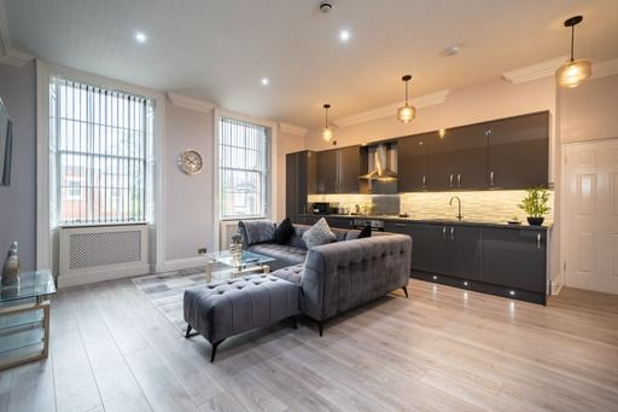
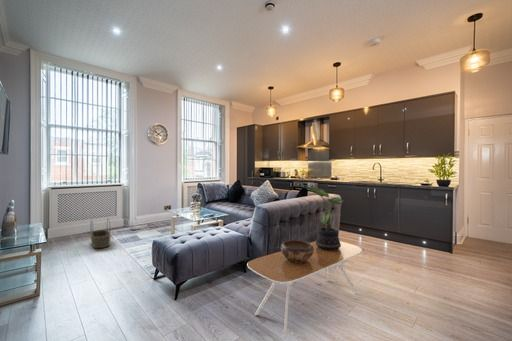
+ coffee table [246,240,365,339]
+ decorative bowl [280,239,314,263]
+ potted plant [303,186,345,251]
+ basket [90,217,112,250]
